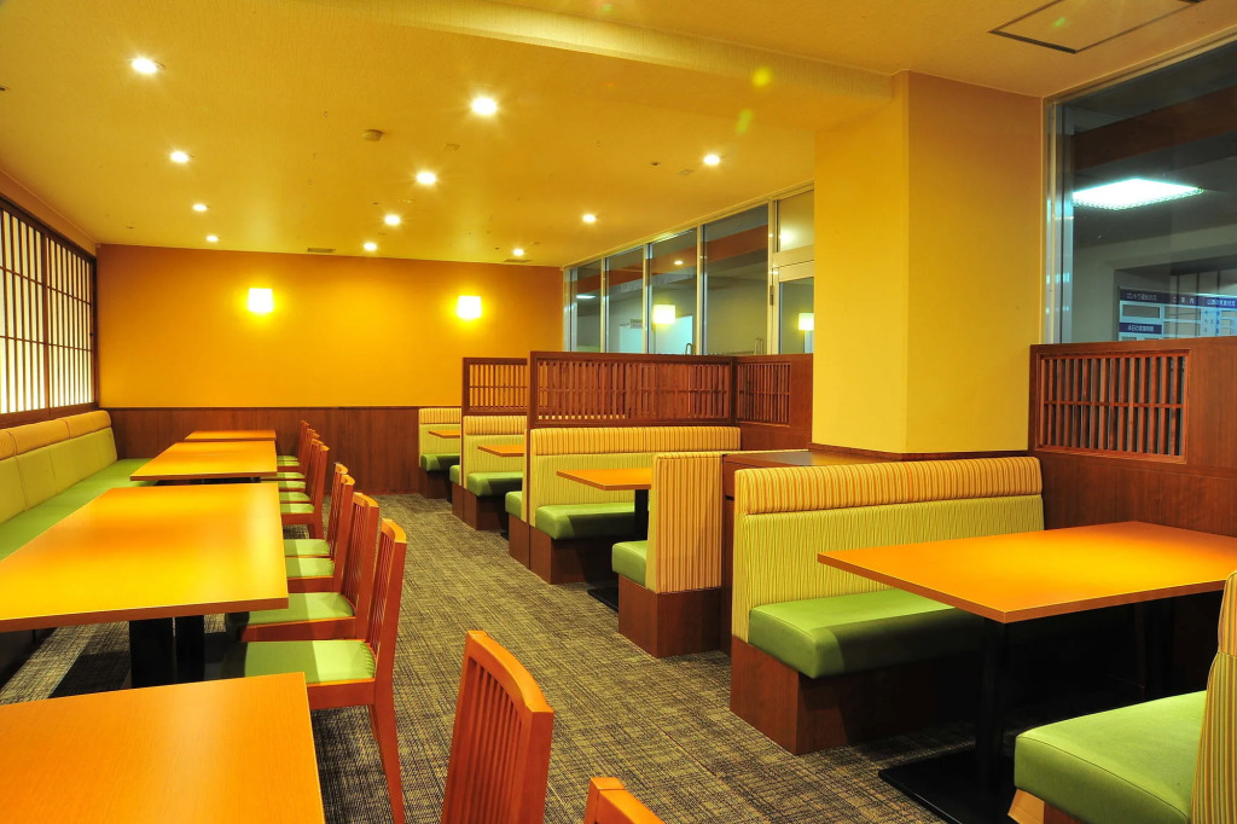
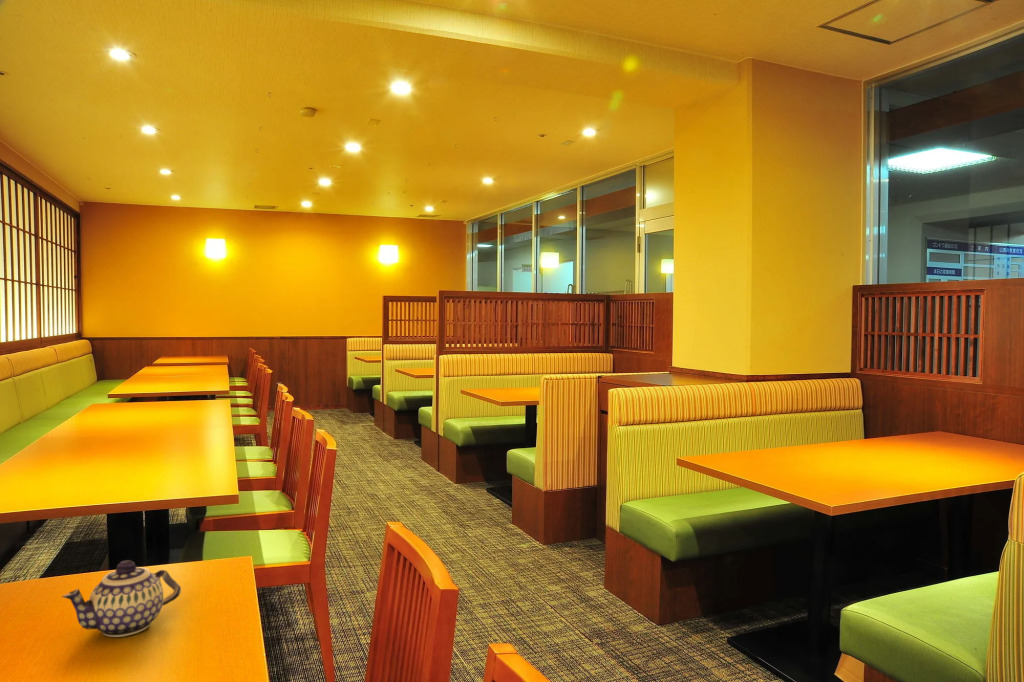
+ teapot [60,559,182,638]
